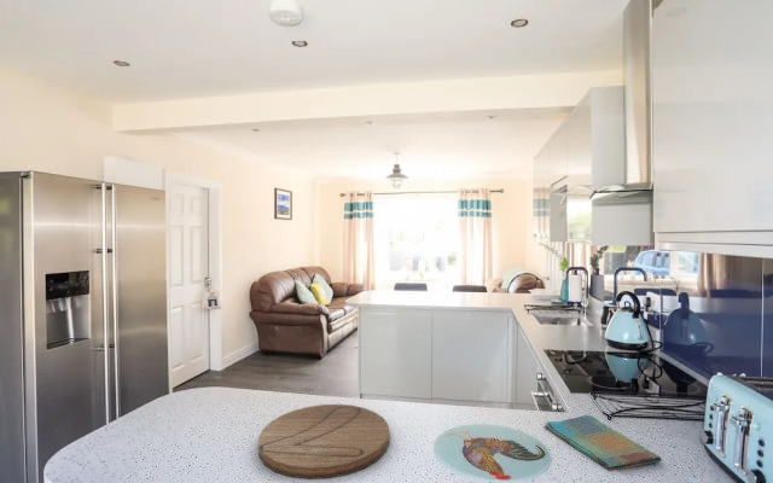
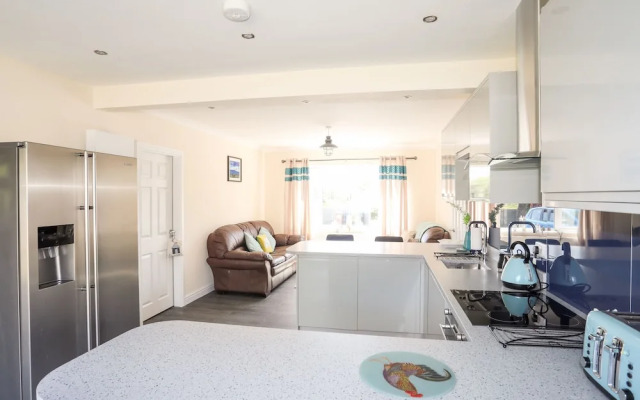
- dish towel [544,413,663,472]
- cutting board [257,403,391,481]
